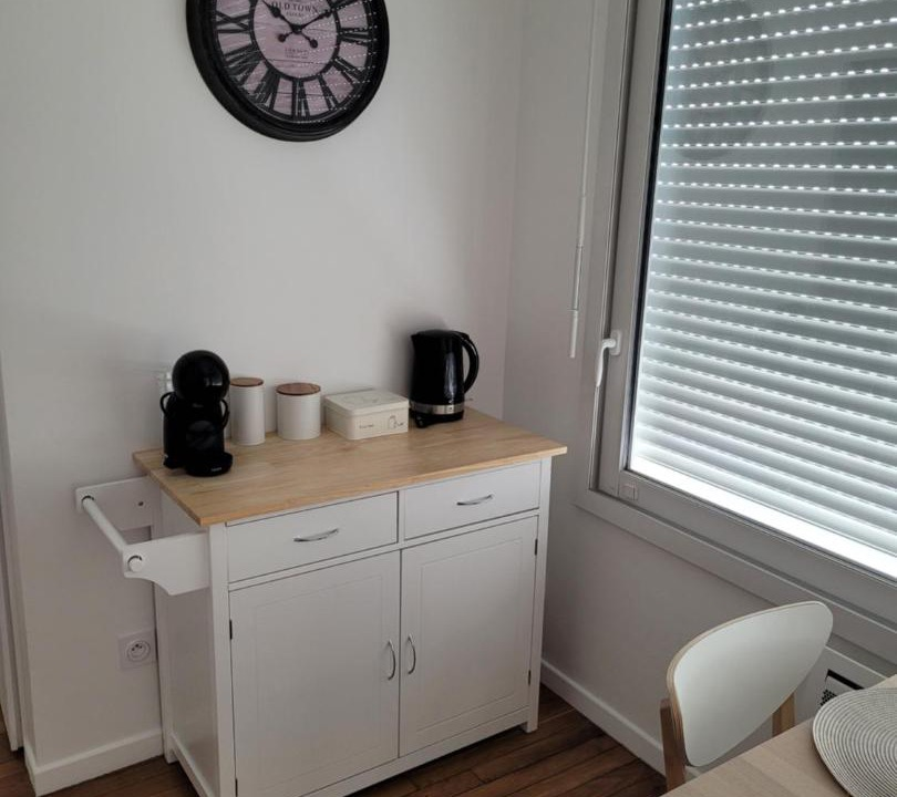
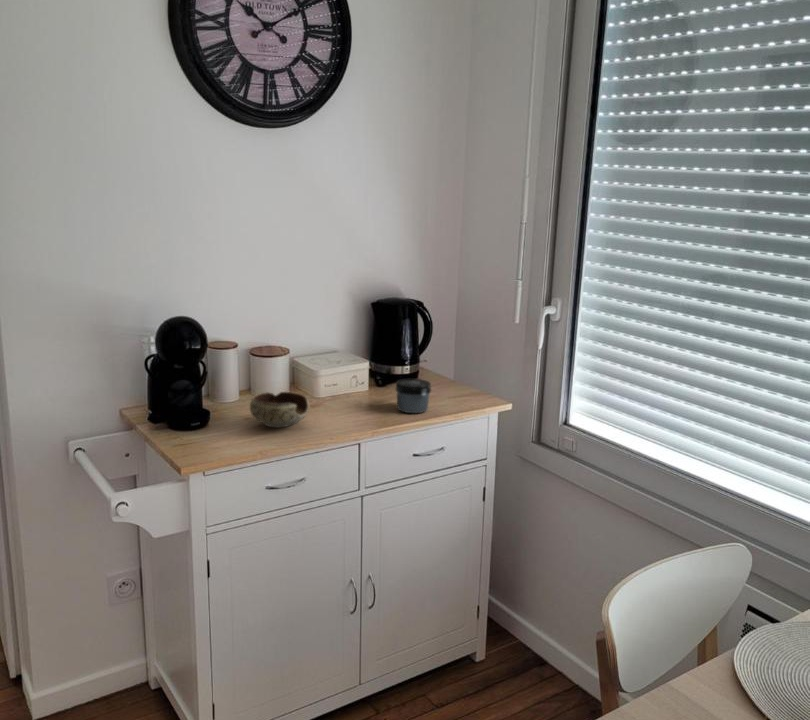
+ bowl [249,391,310,428]
+ jar [394,378,432,414]
